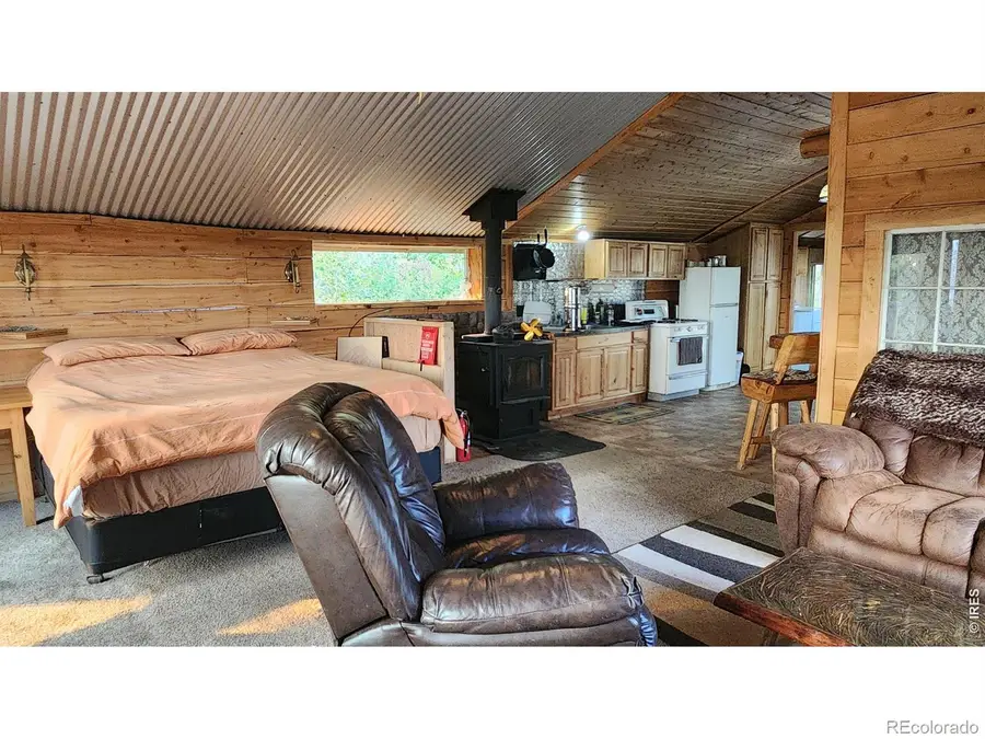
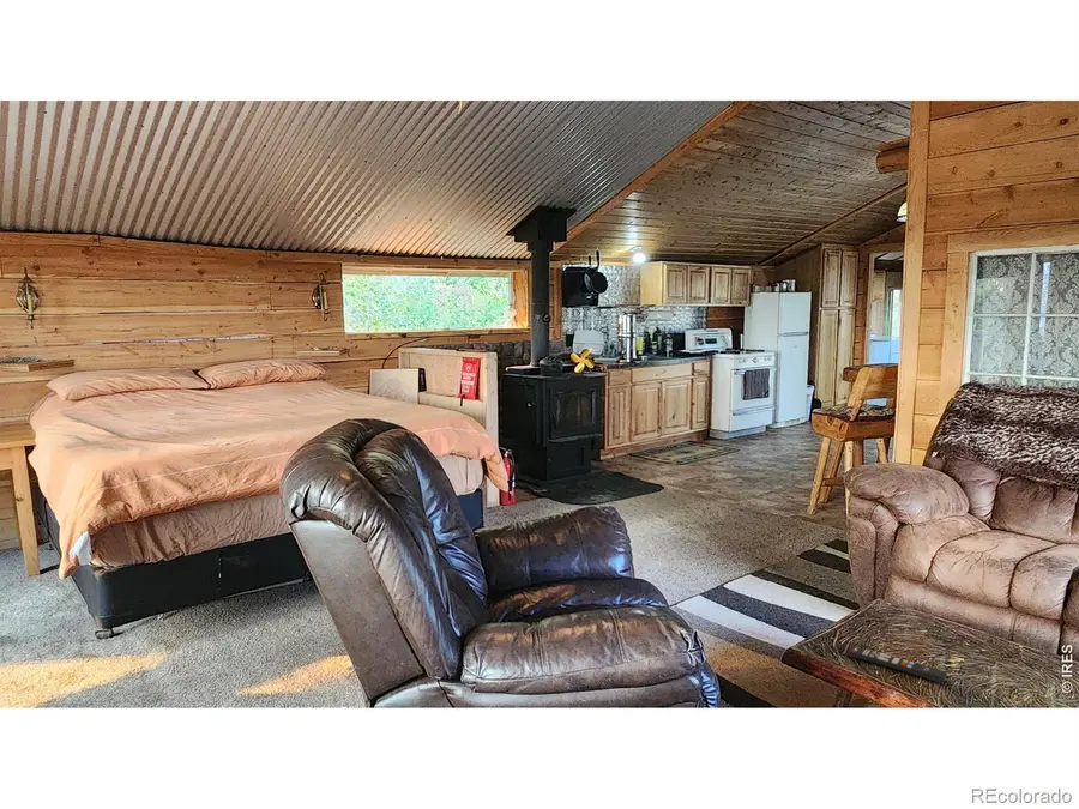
+ remote control [845,645,948,684]
